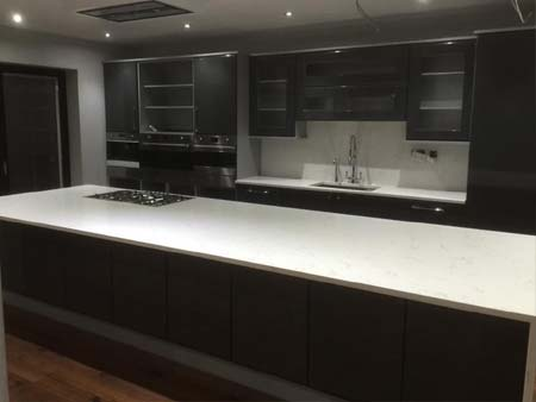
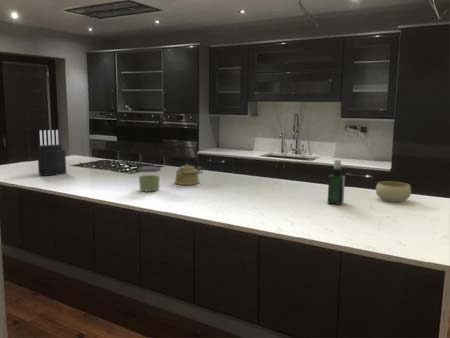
+ jar [136,165,162,193]
+ bowl [375,181,412,203]
+ kettle [174,163,204,186]
+ knife block [36,129,67,177]
+ spray bottle [327,159,346,206]
